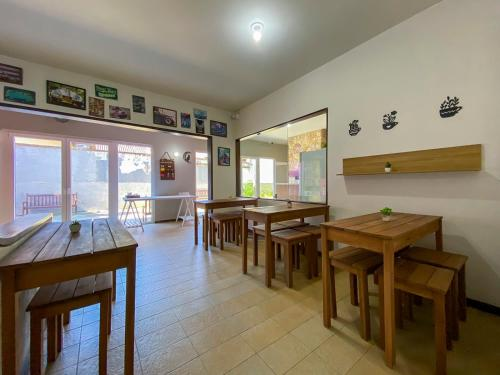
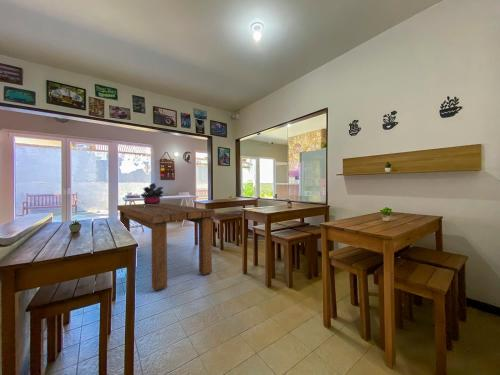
+ potted plant [139,182,164,207]
+ dining table [116,202,216,291]
